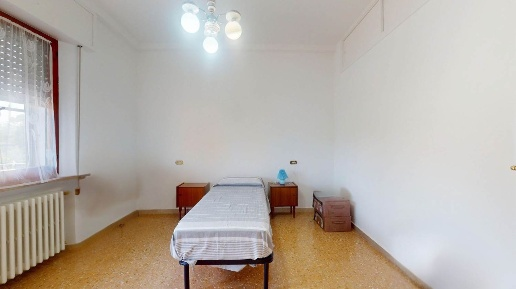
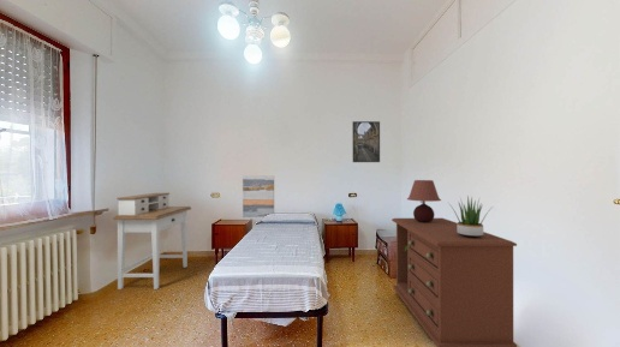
+ dresser [391,217,518,347]
+ potted plant [448,195,493,238]
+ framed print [351,120,381,163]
+ desk [112,192,192,291]
+ wall art [242,174,275,219]
+ table lamp [406,179,442,222]
